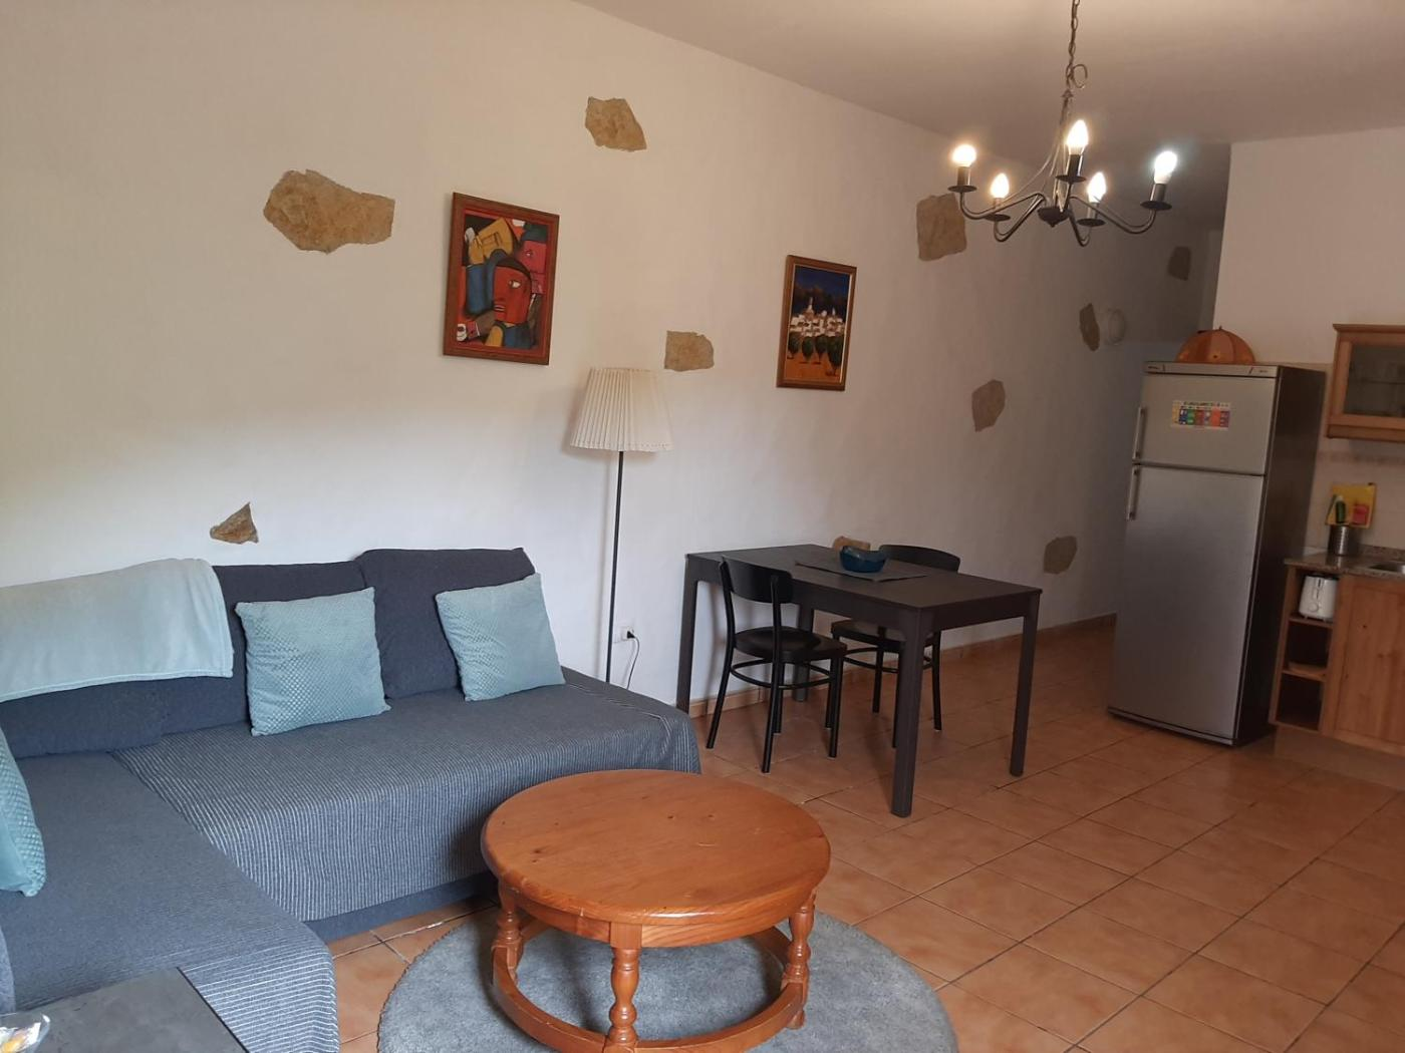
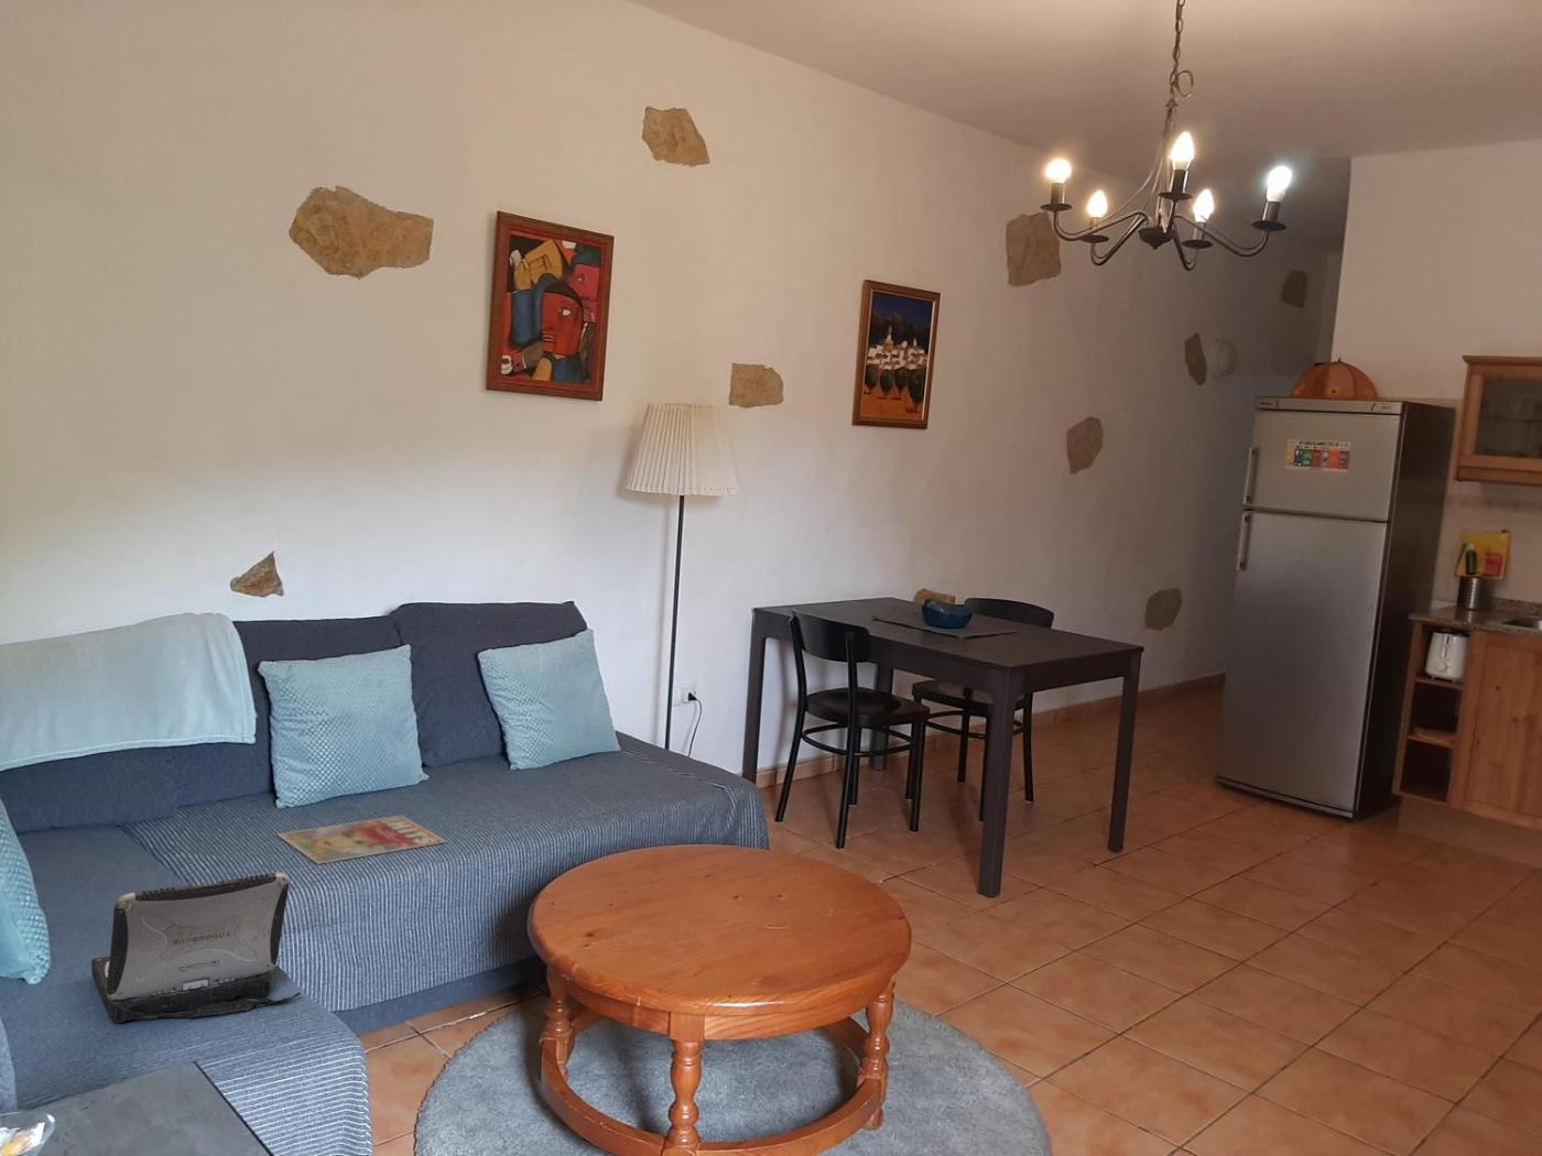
+ laptop [90,872,302,1024]
+ magazine [276,815,449,866]
